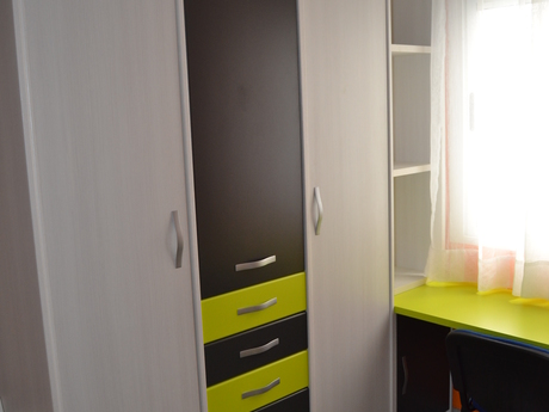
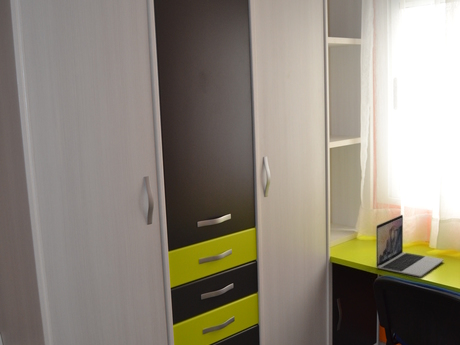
+ laptop [375,214,444,277]
